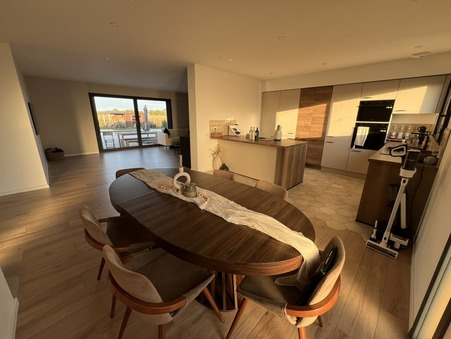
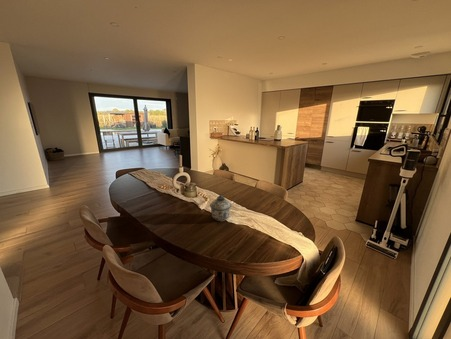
+ lidded jar [209,193,232,222]
